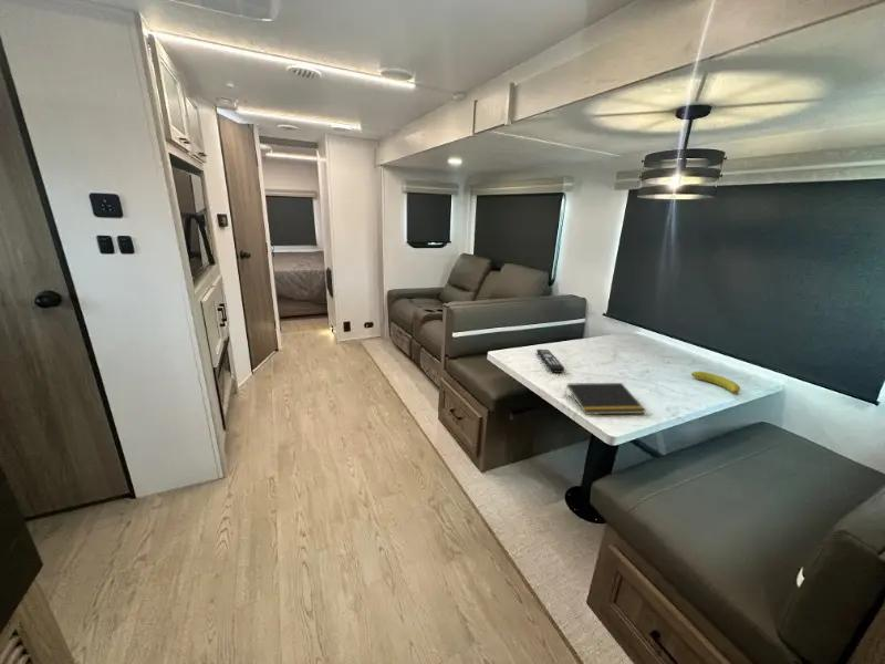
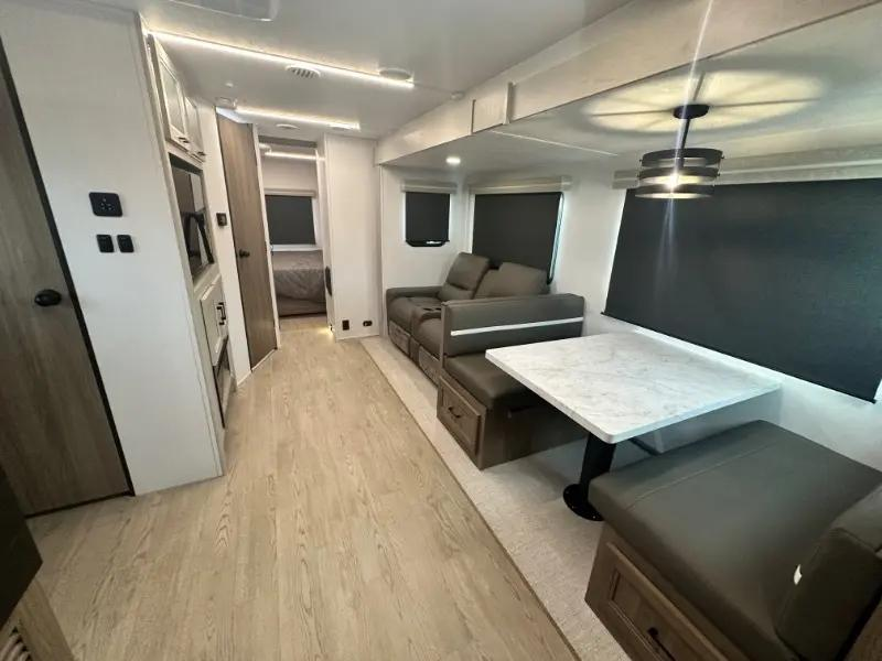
- fruit [690,371,741,396]
- remote control [535,349,565,374]
- notepad [563,382,647,416]
